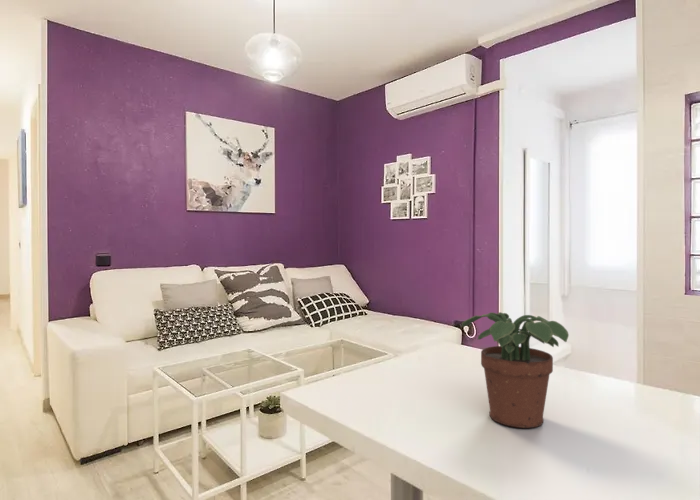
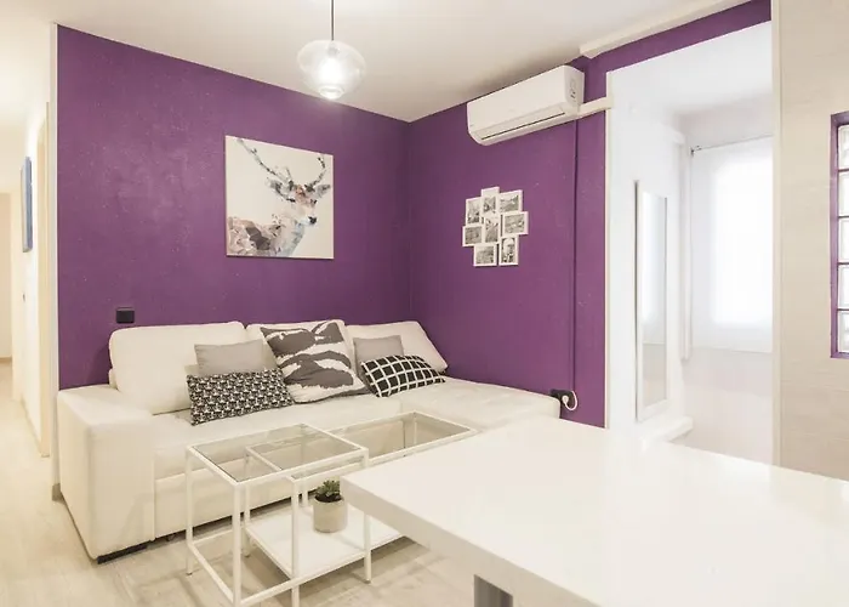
- potted plant [461,311,570,429]
